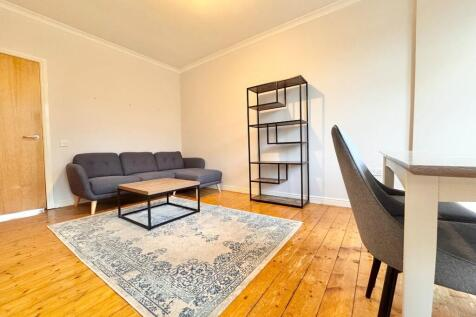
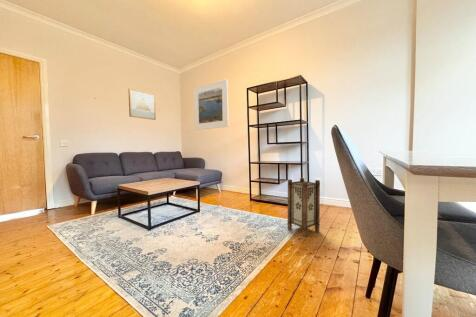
+ wall art [127,87,157,121]
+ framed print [193,78,229,131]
+ lantern [287,177,321,237]
